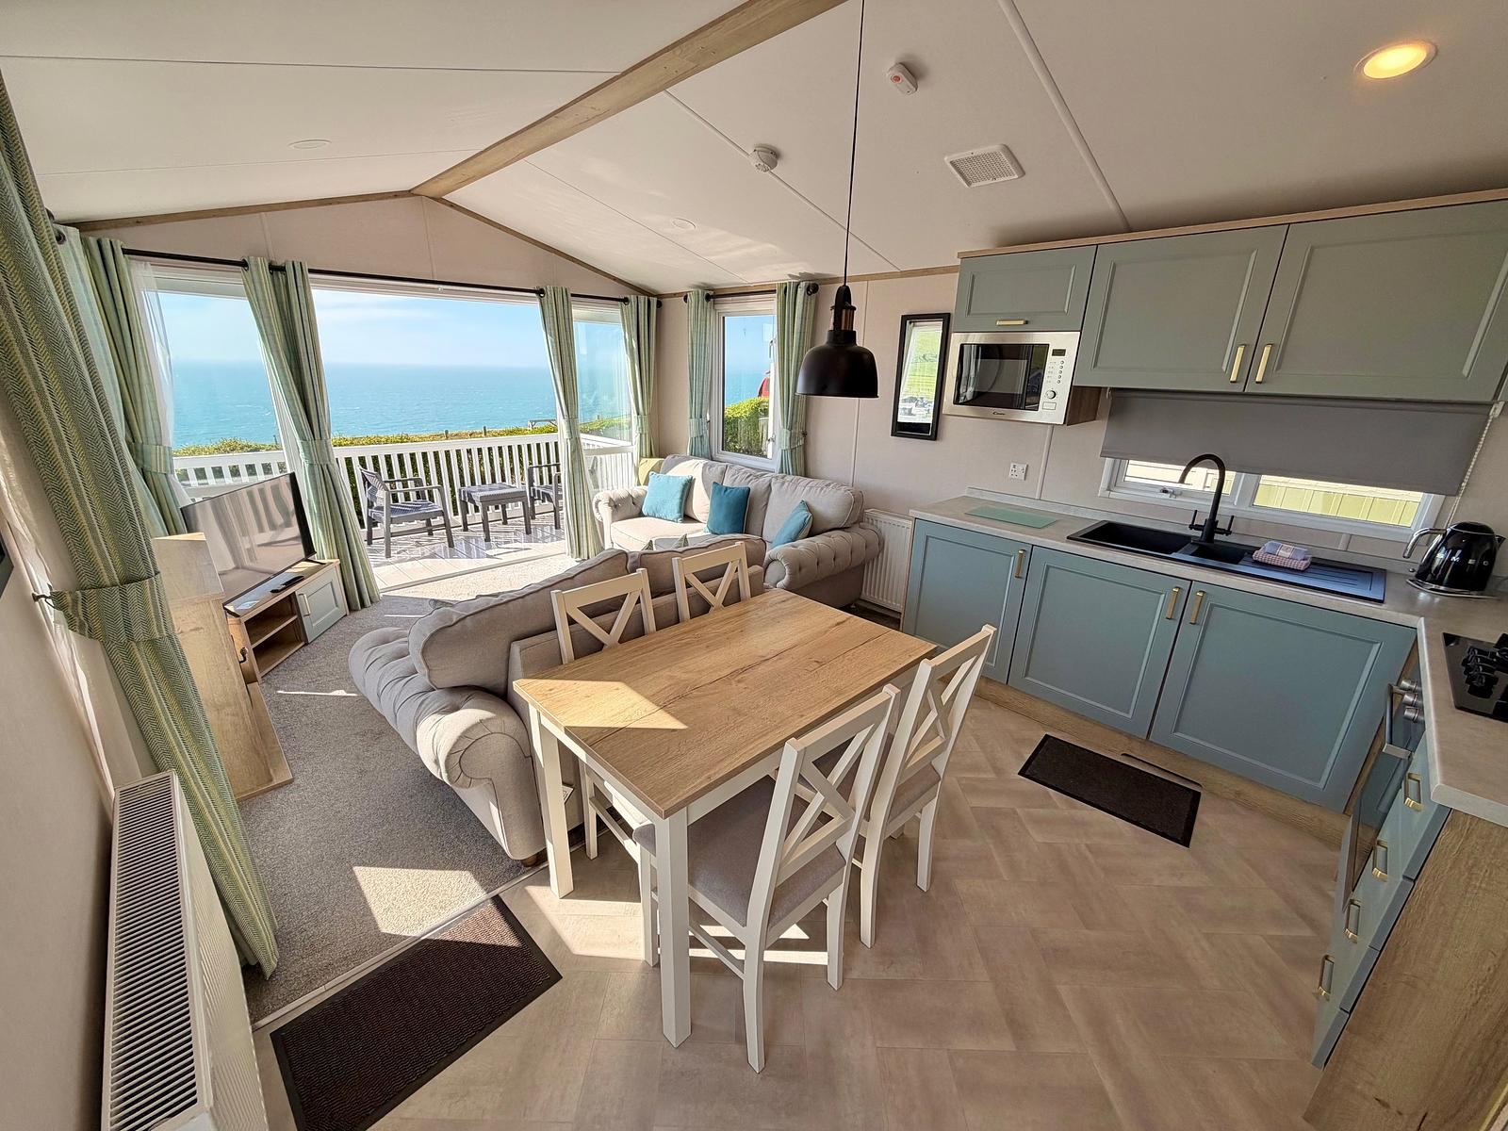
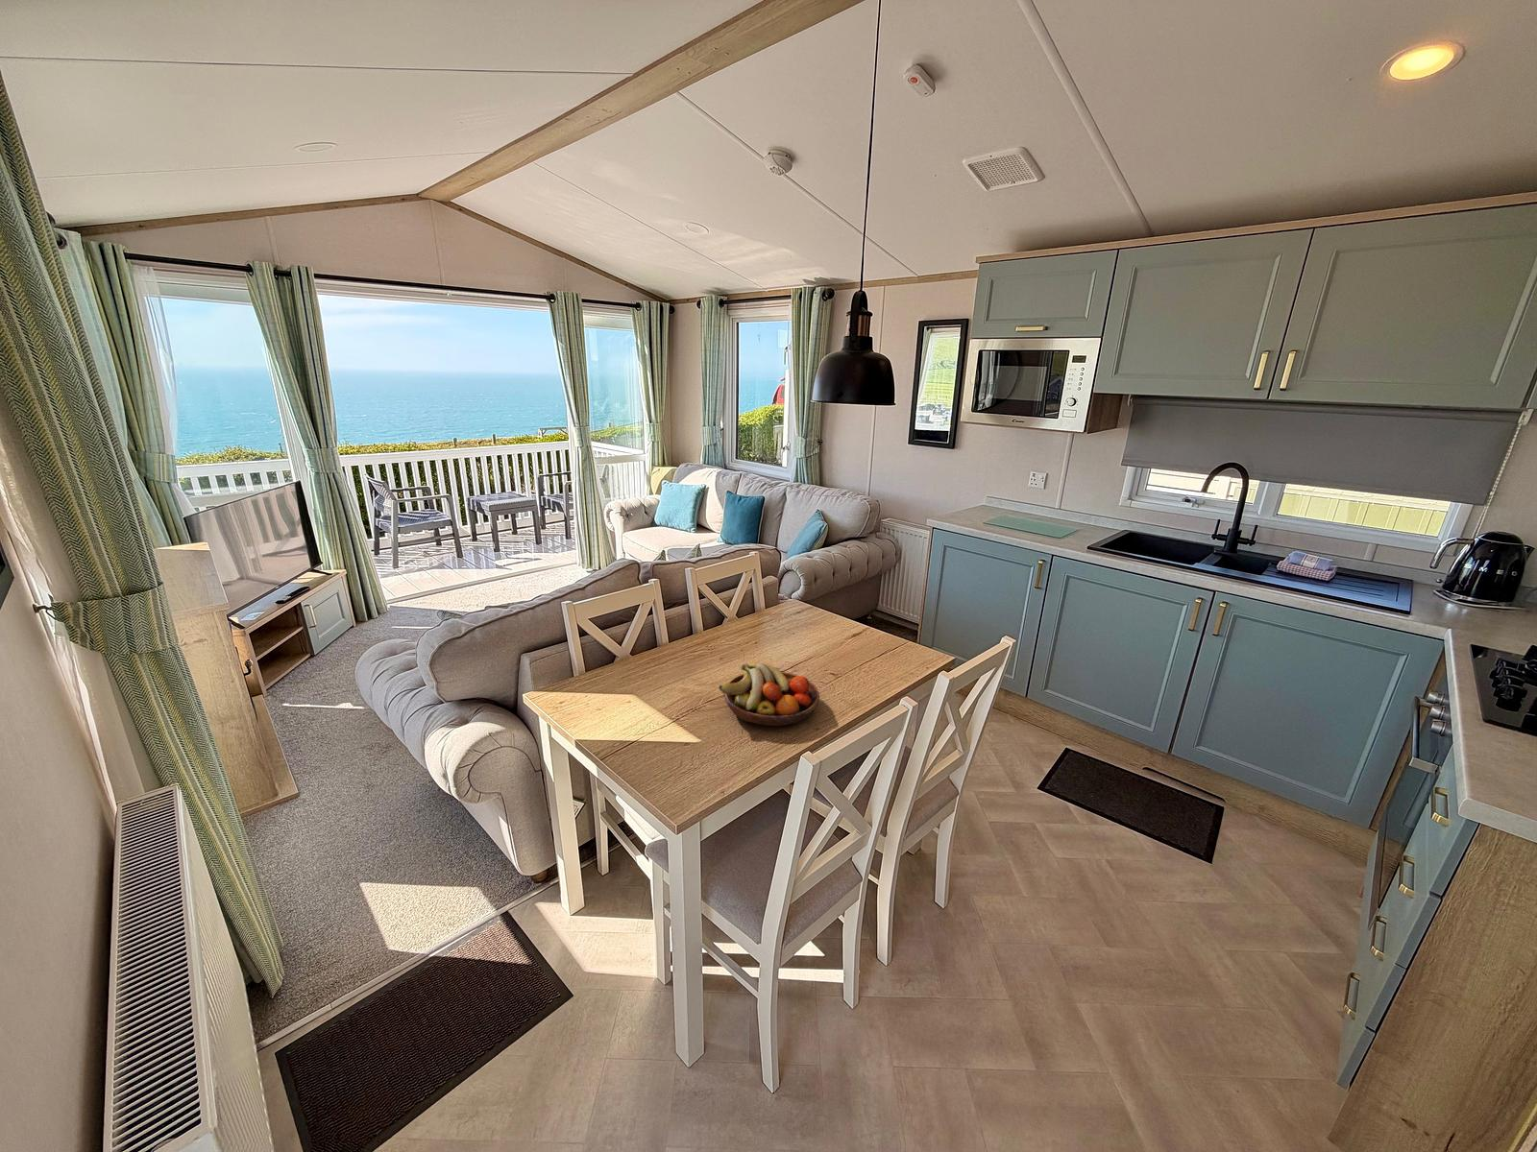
+ fruit bowl [718,662,821,727]
